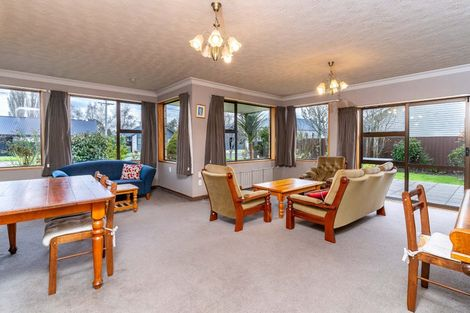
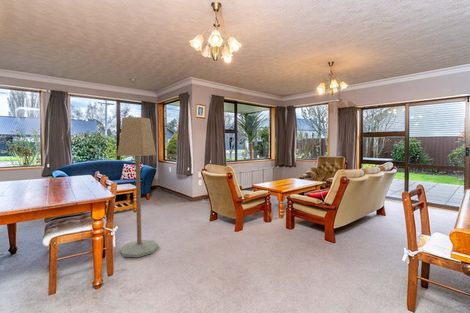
+ floor lamp [116,116,160,258]
